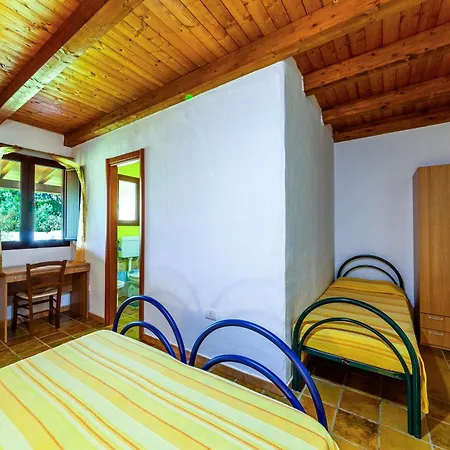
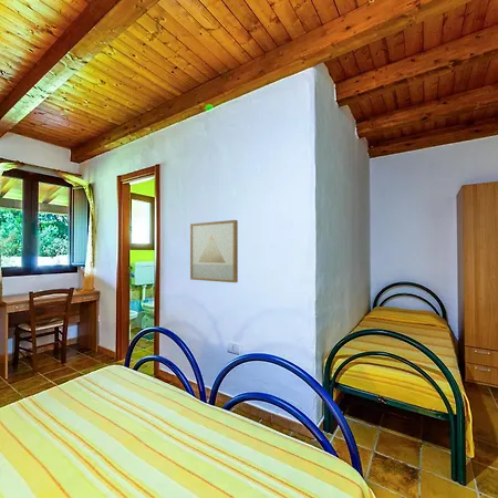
+ wall art [189,219,239,283]
